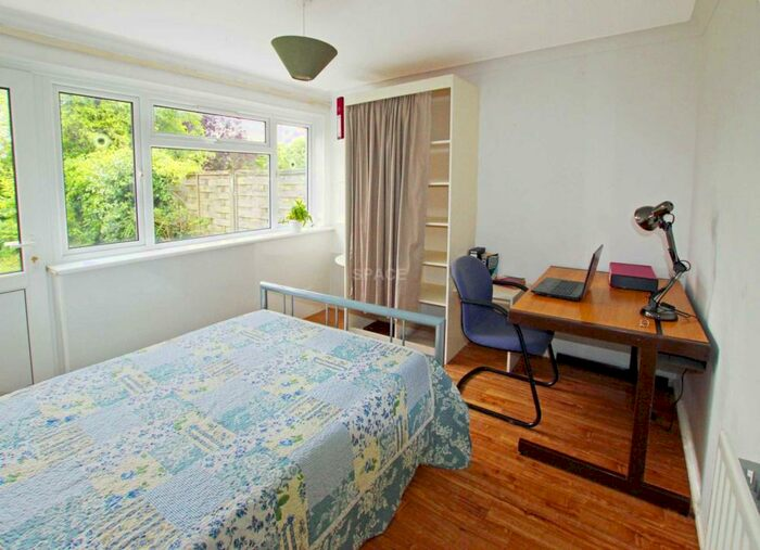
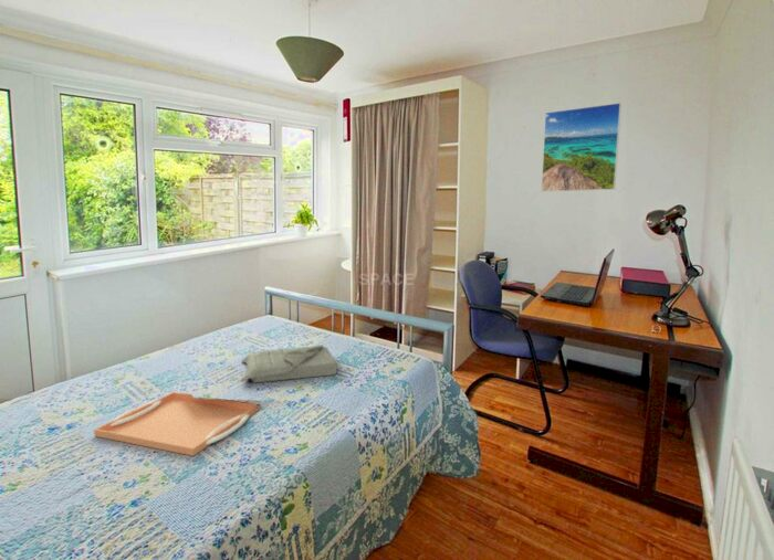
+ serving tray [93,391,260,457]
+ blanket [239,344,338,383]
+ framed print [540,102,623,193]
